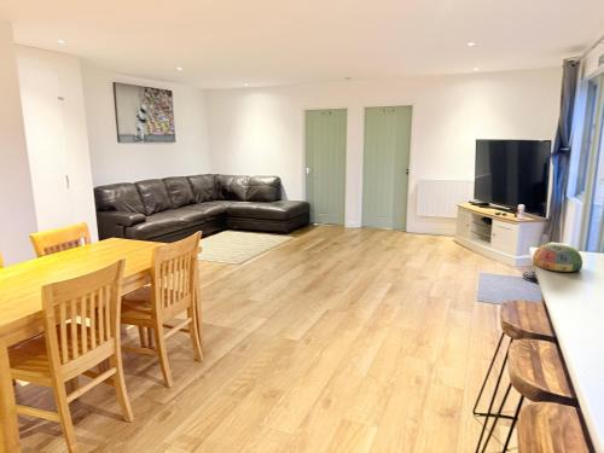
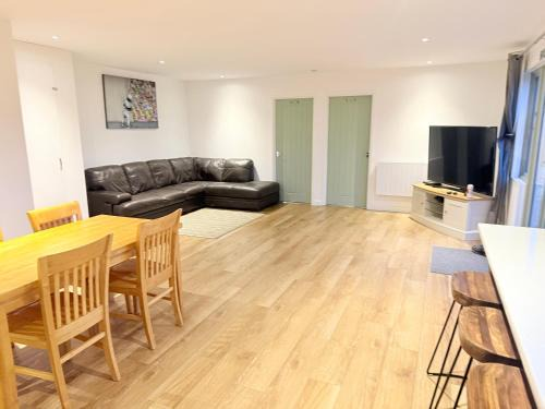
- bowl [532,242,583,273]
